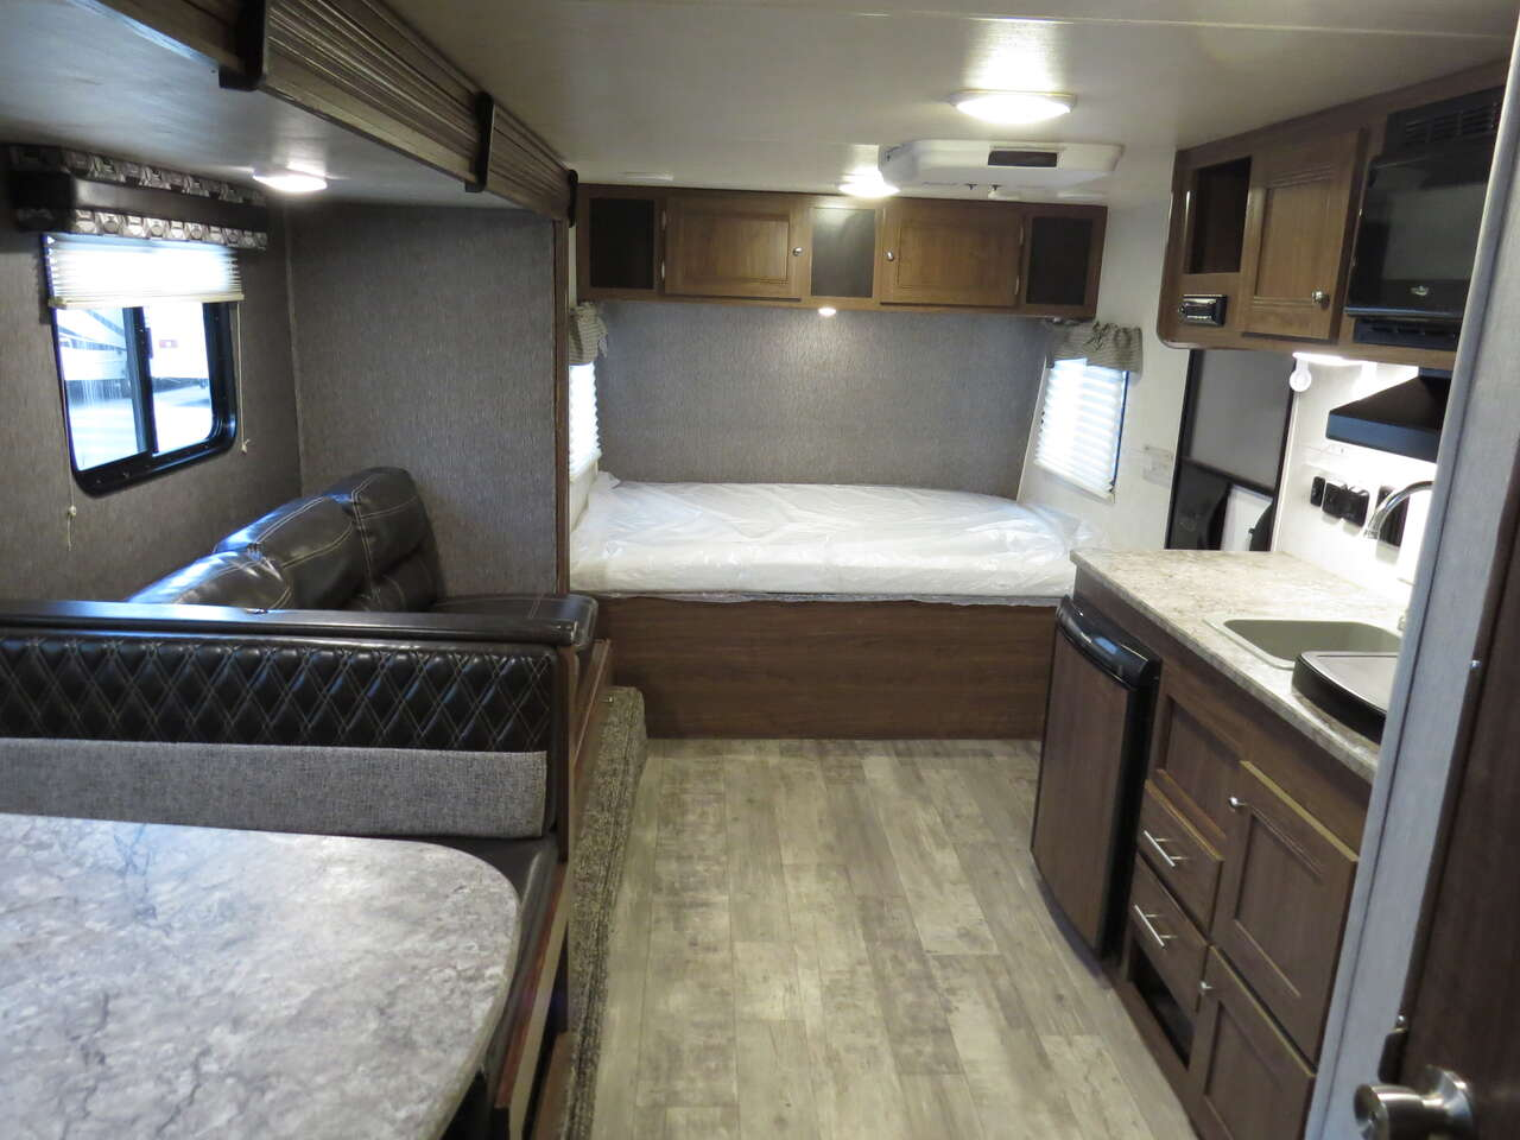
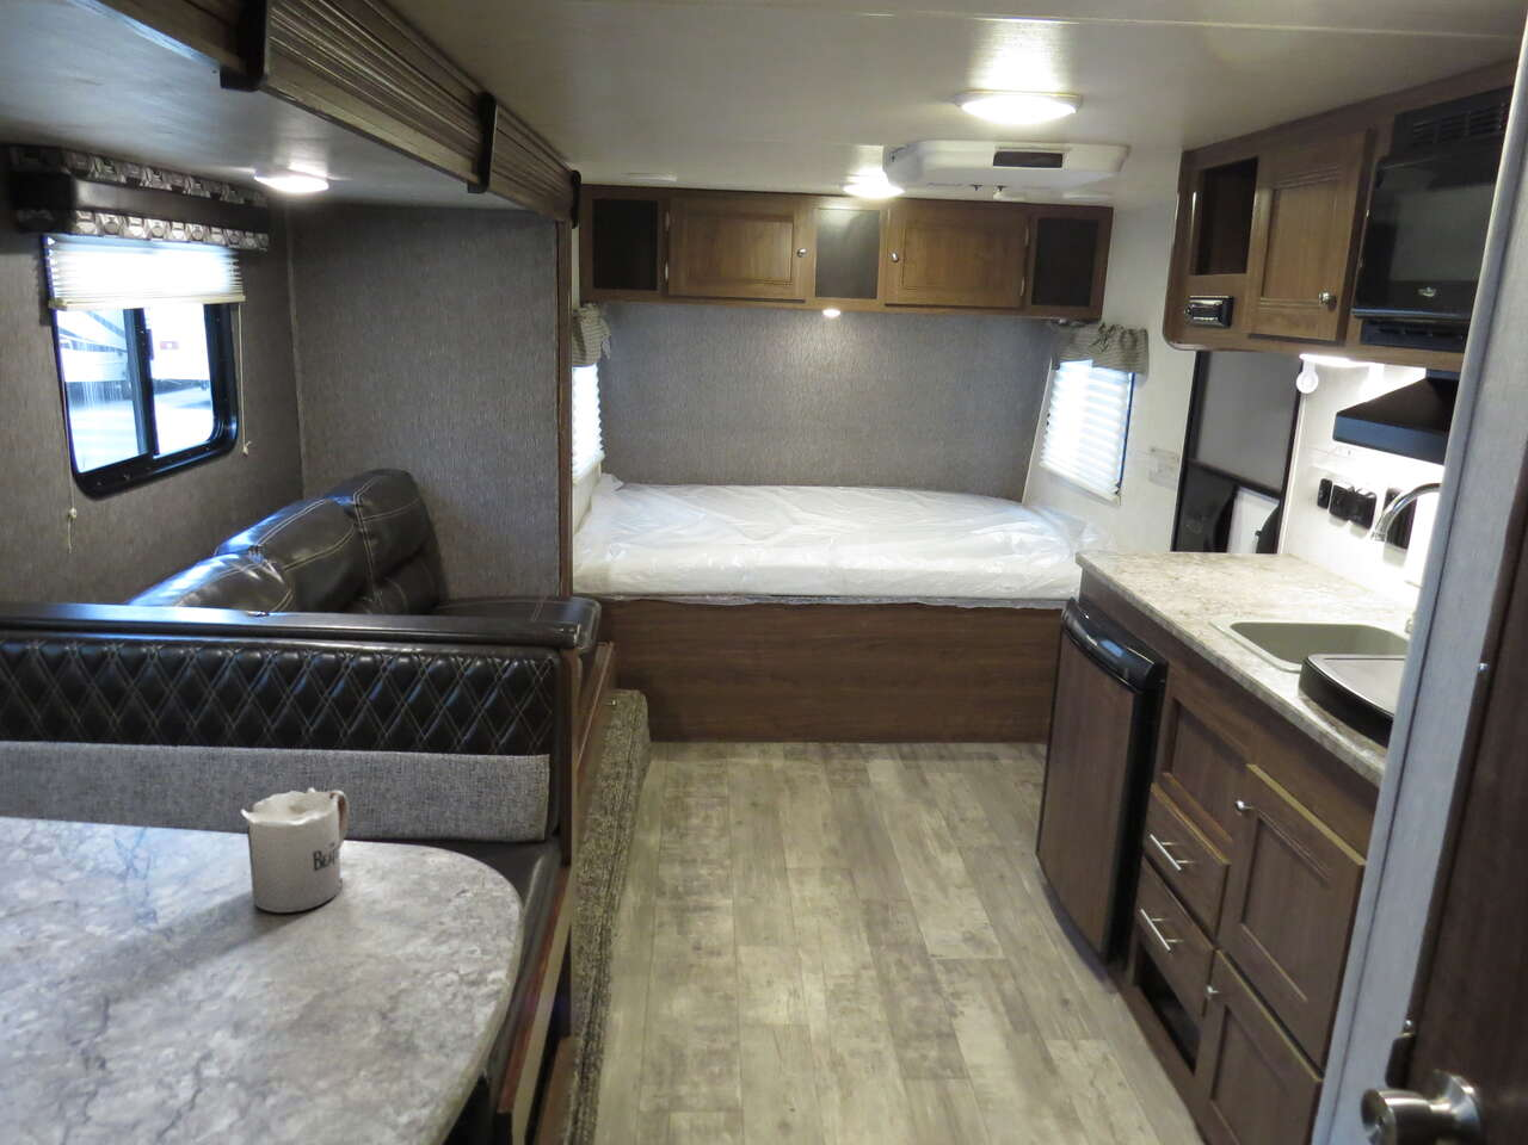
+ mug [239,787,351,914]
